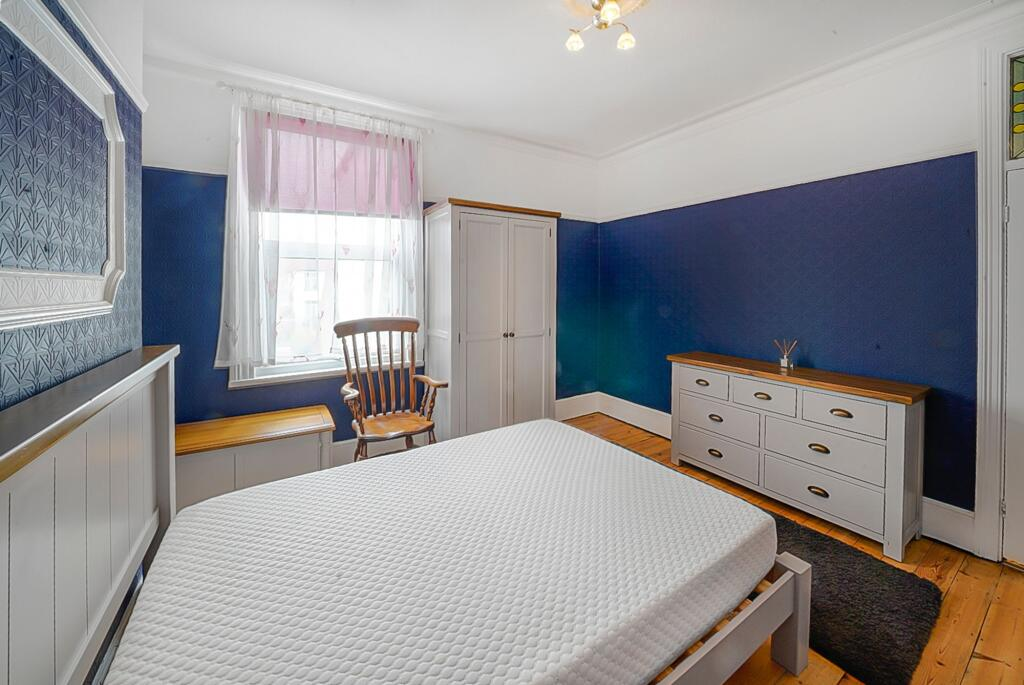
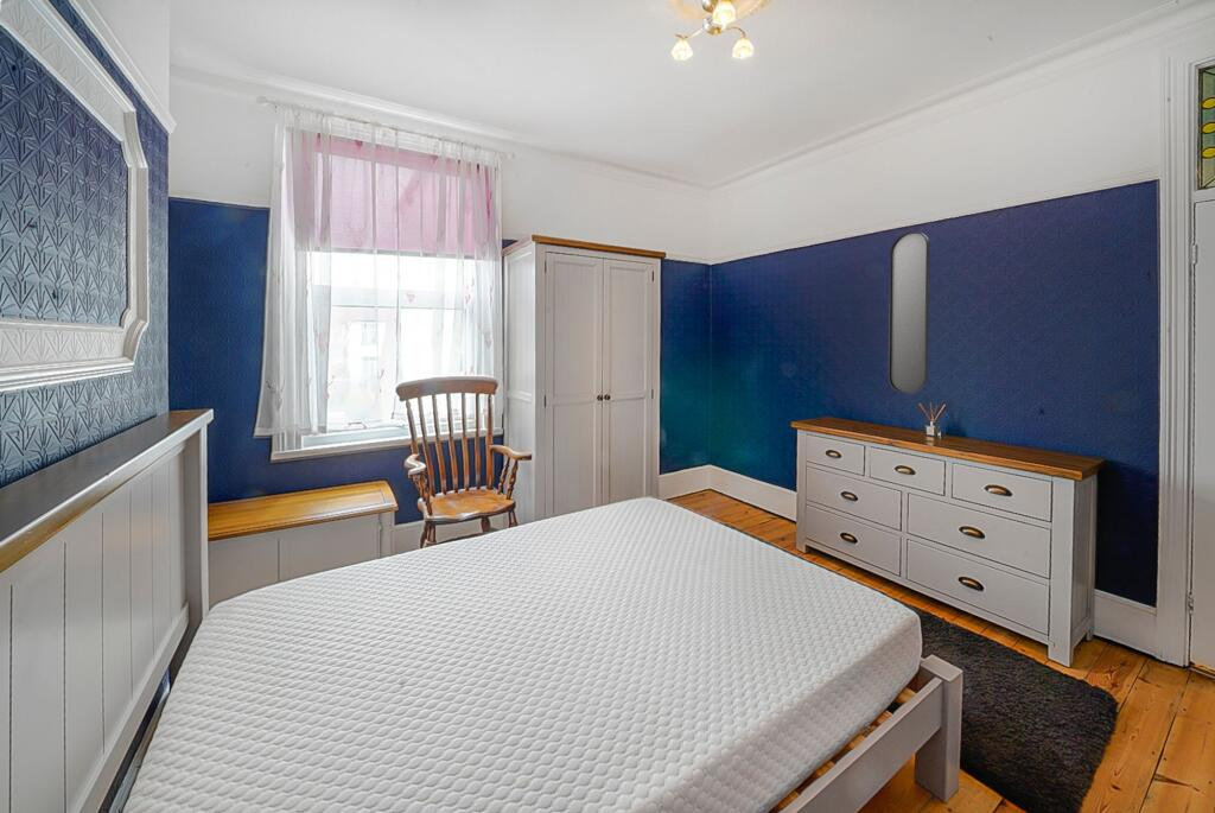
+ home mirror [888,230,931,394]
